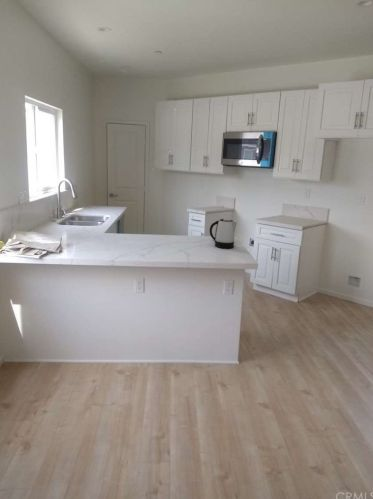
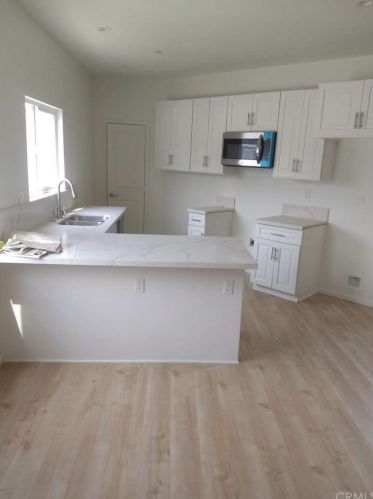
- kettle [209,218,238,249]
